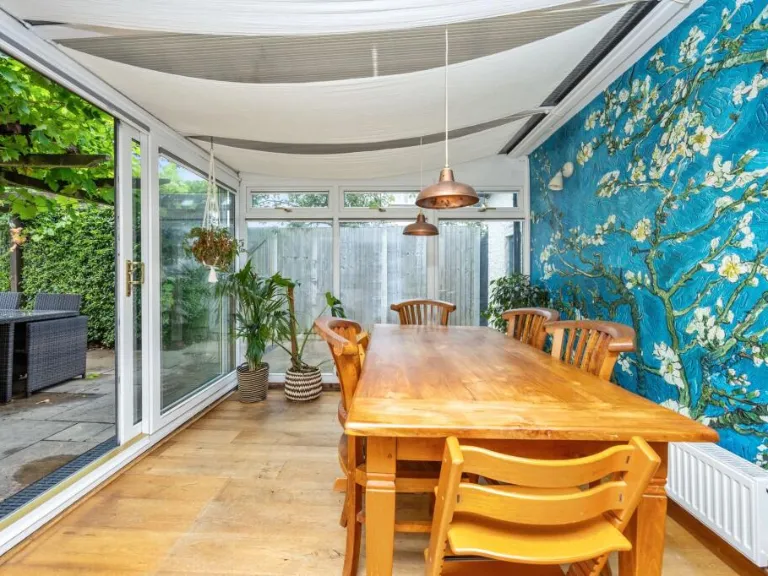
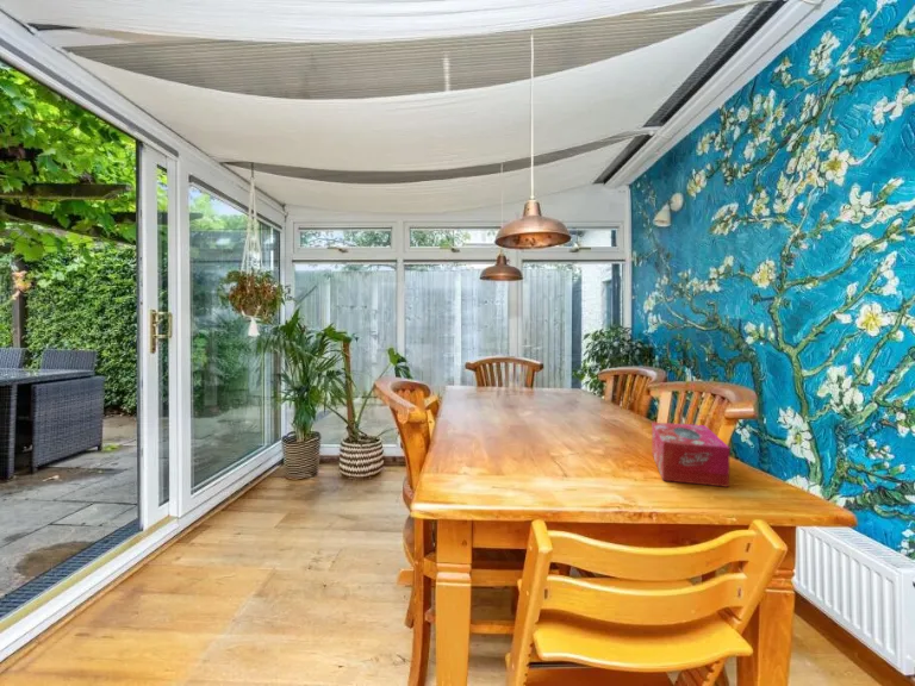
+ tissue box [651,422,732,488]
